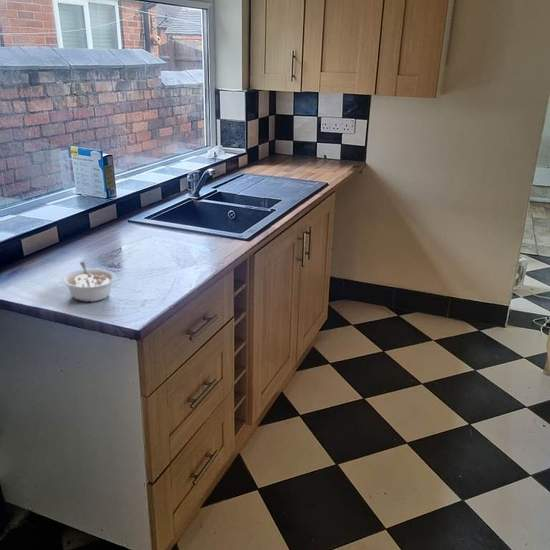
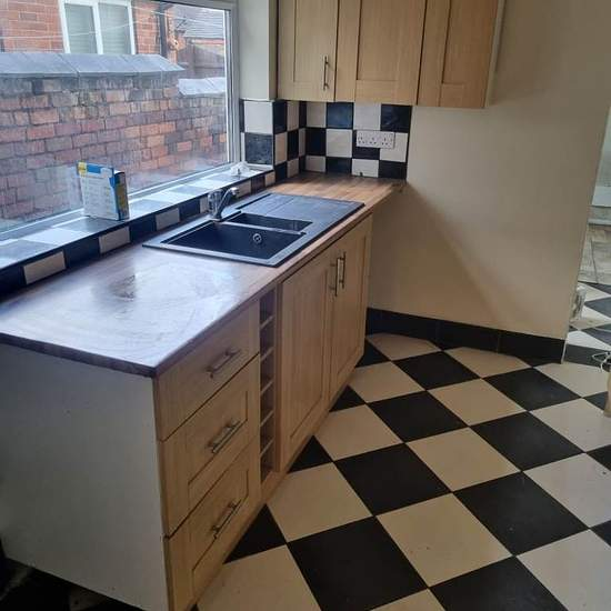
- legume [60,260,117,303]
